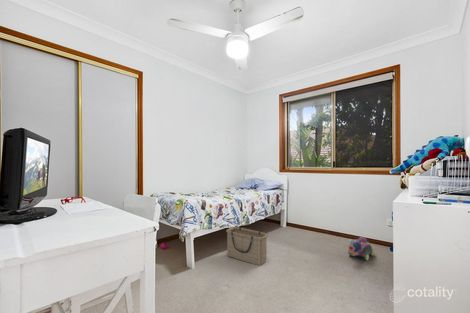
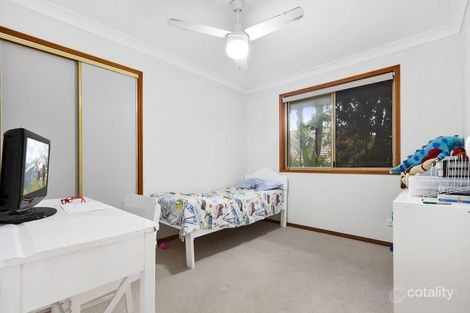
- toy cannon [347,236,375,262]
- basket [225,226,269,266]
